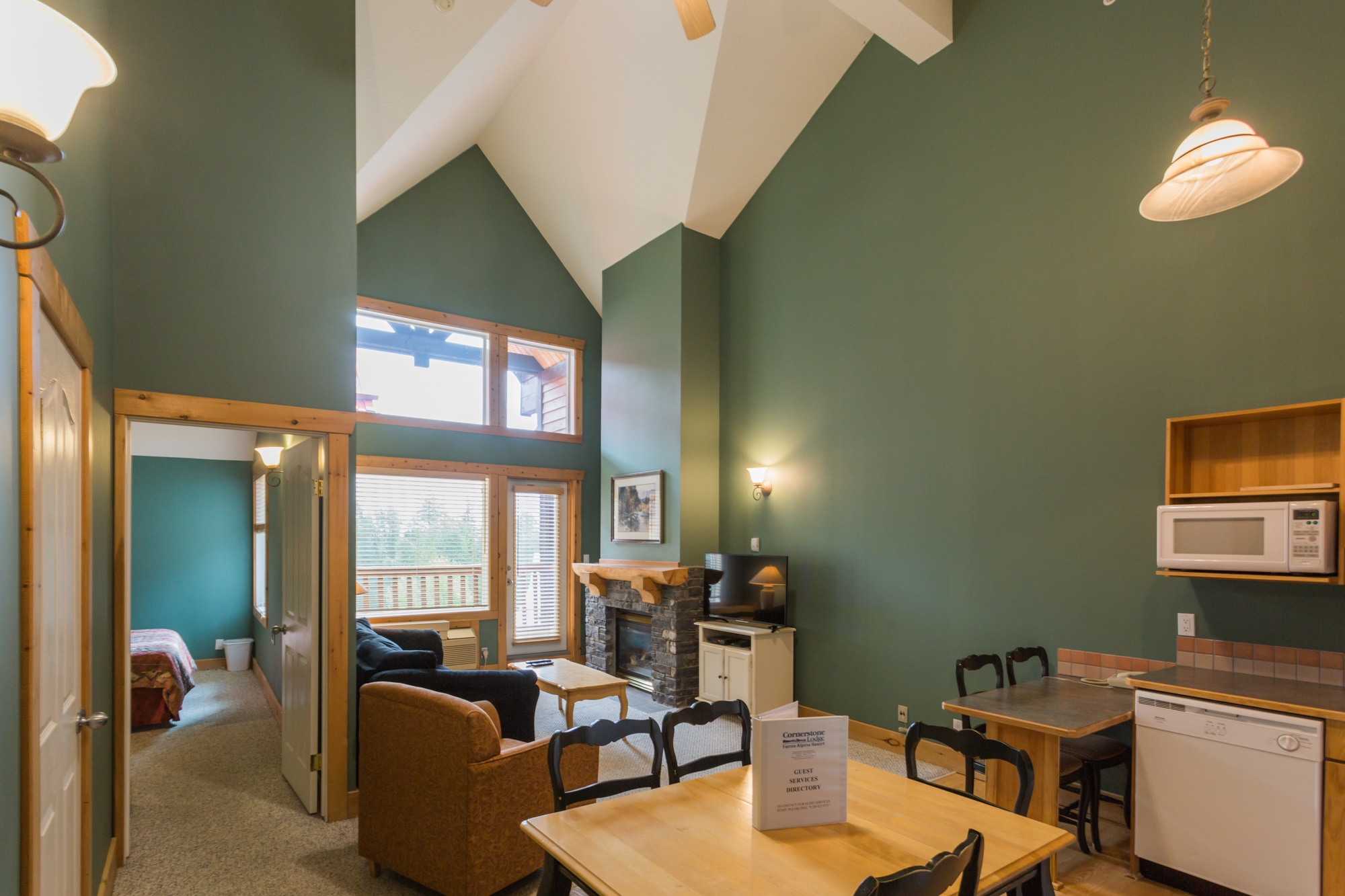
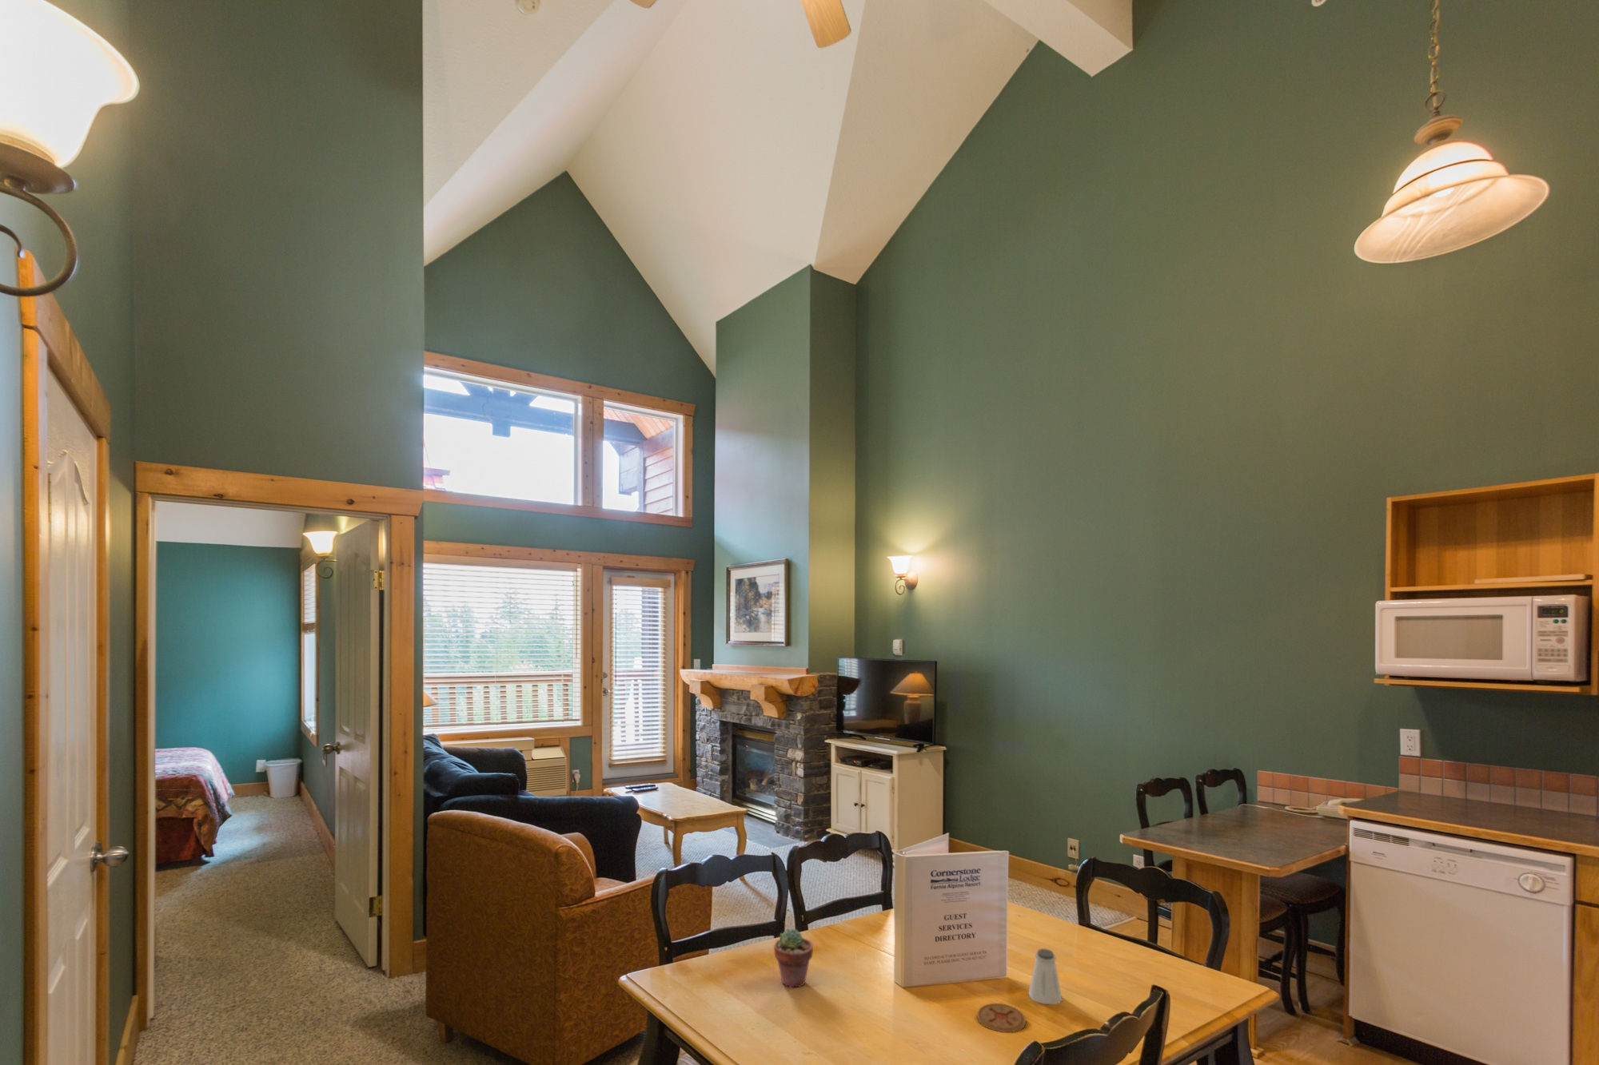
+ coaster [976,1003,1026,1033]
+ saltshaker [1028,947,1063,1006]
+ potted succulent [773,927,814,989]
